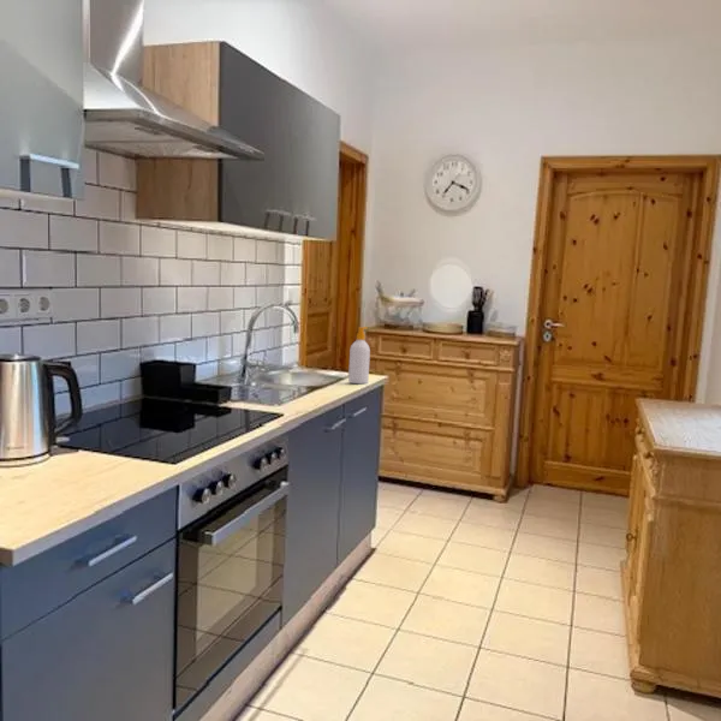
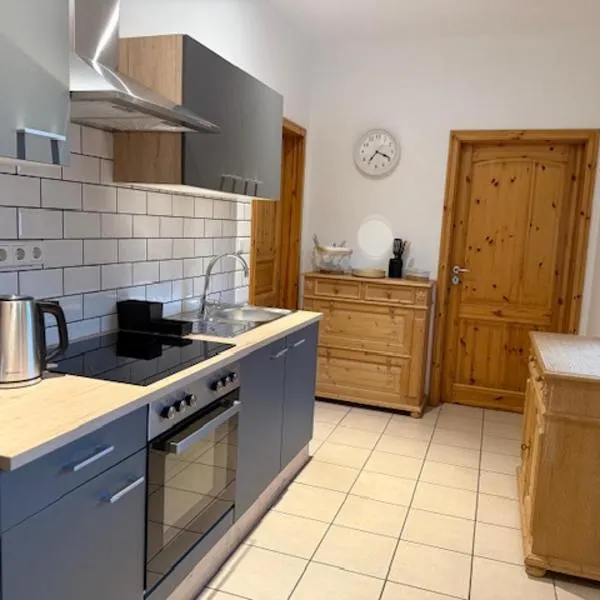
- soap bottle [347,326,371,385]
